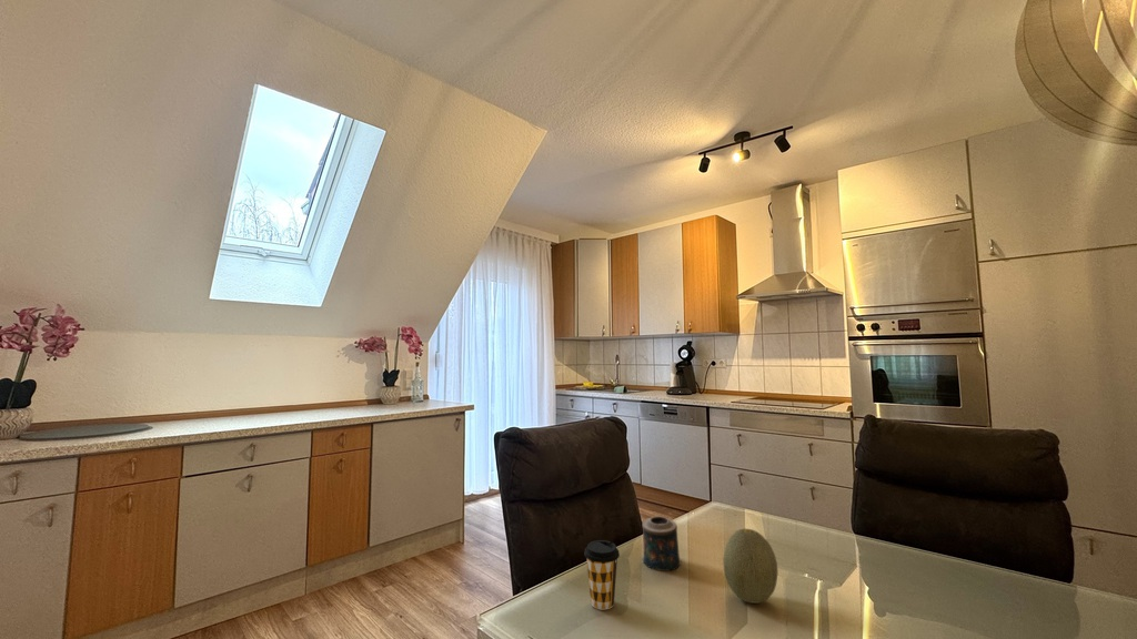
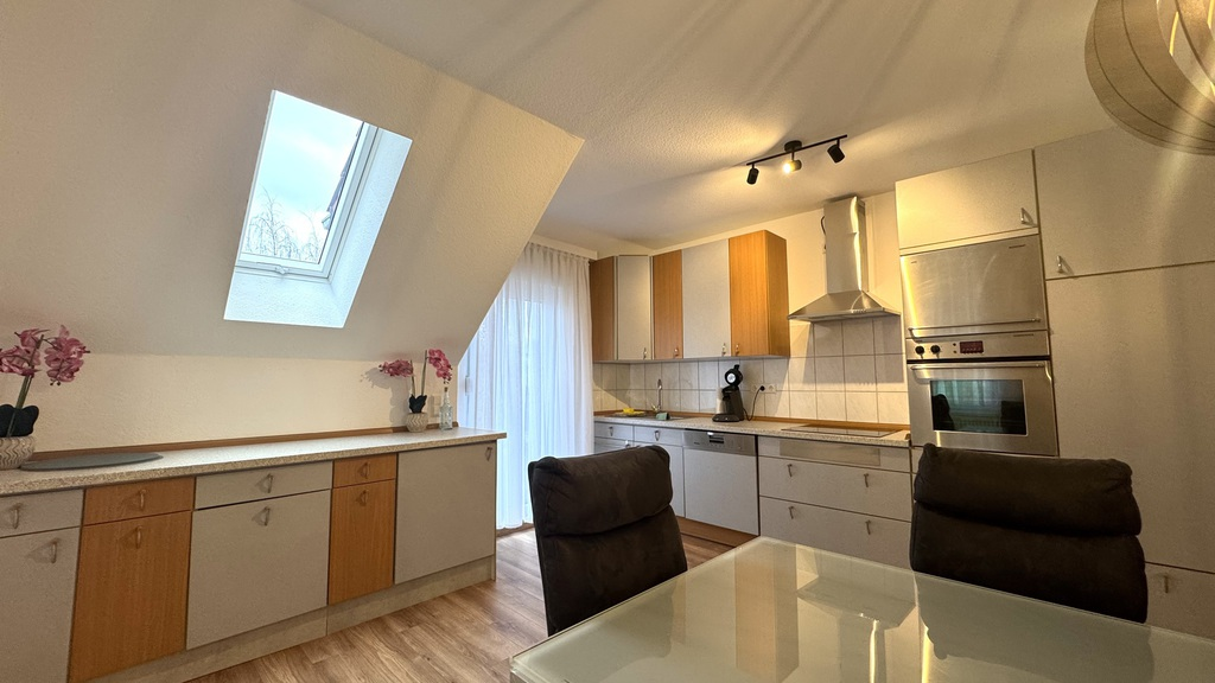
- coffee cup [583,539,621,611]
- fruit [722,528,778,605]
- candle [642,515,682,572]
